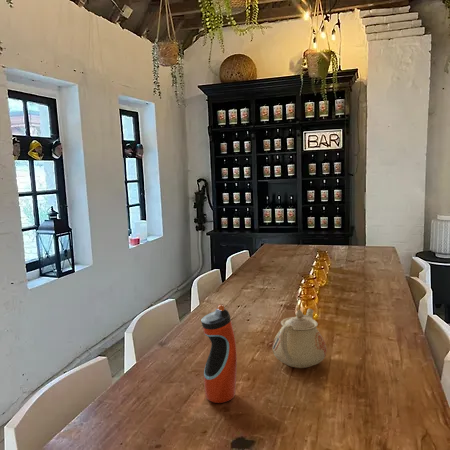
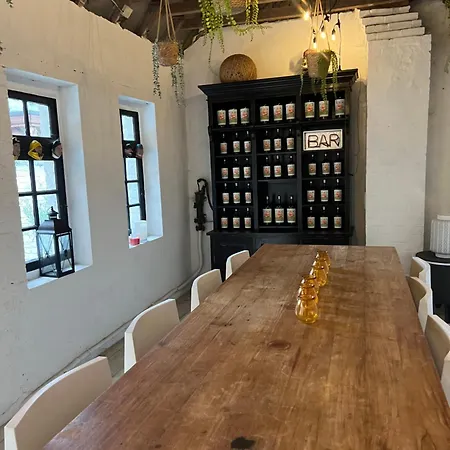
- teapot [271,308,328,369]
- water bottle [200,304,238,404]
